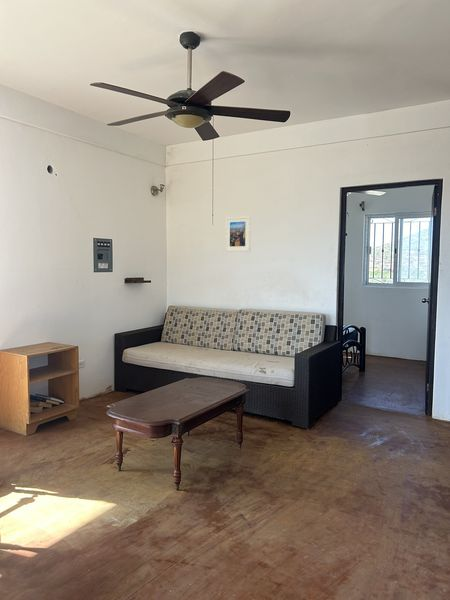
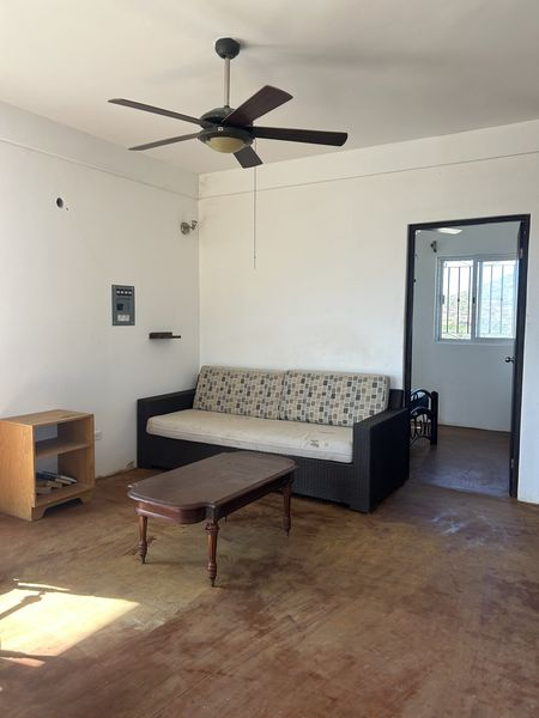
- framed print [224,215,252,253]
